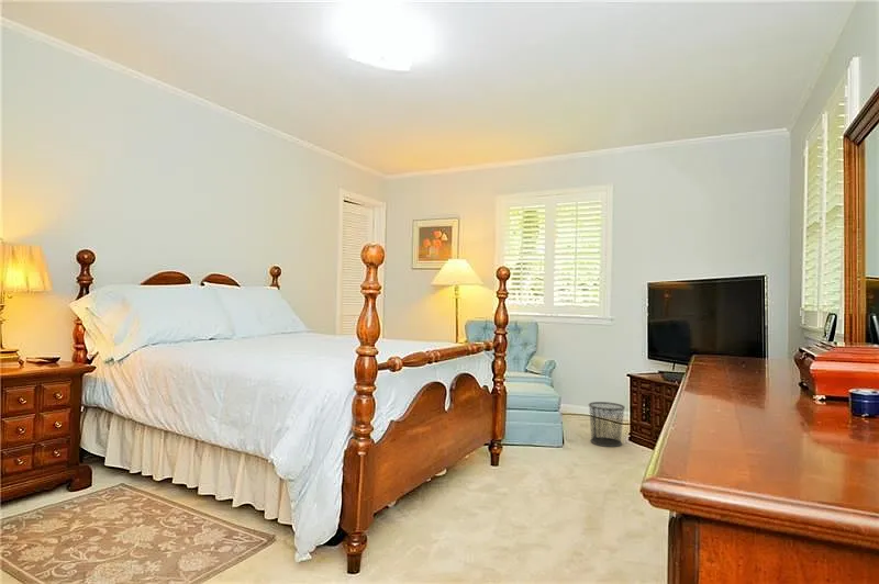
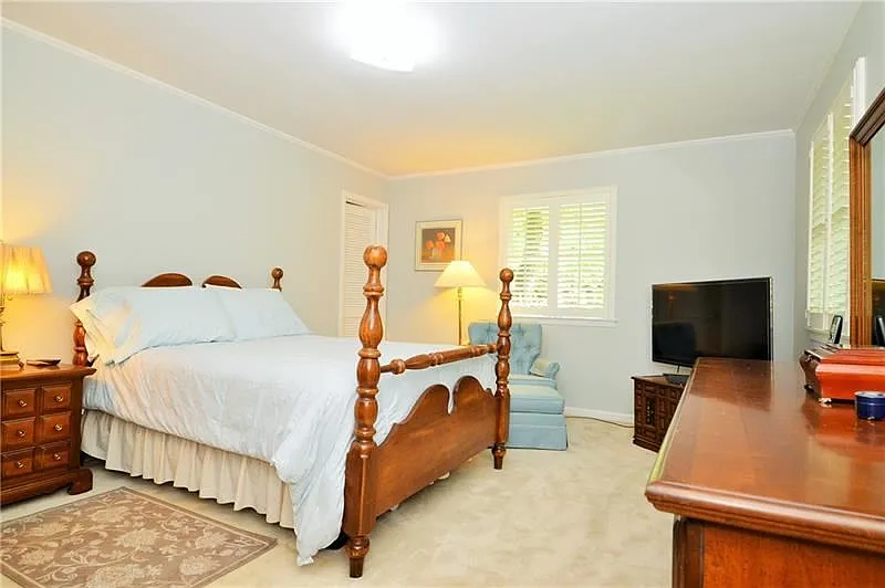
- waste bin [588,401,626,448]
